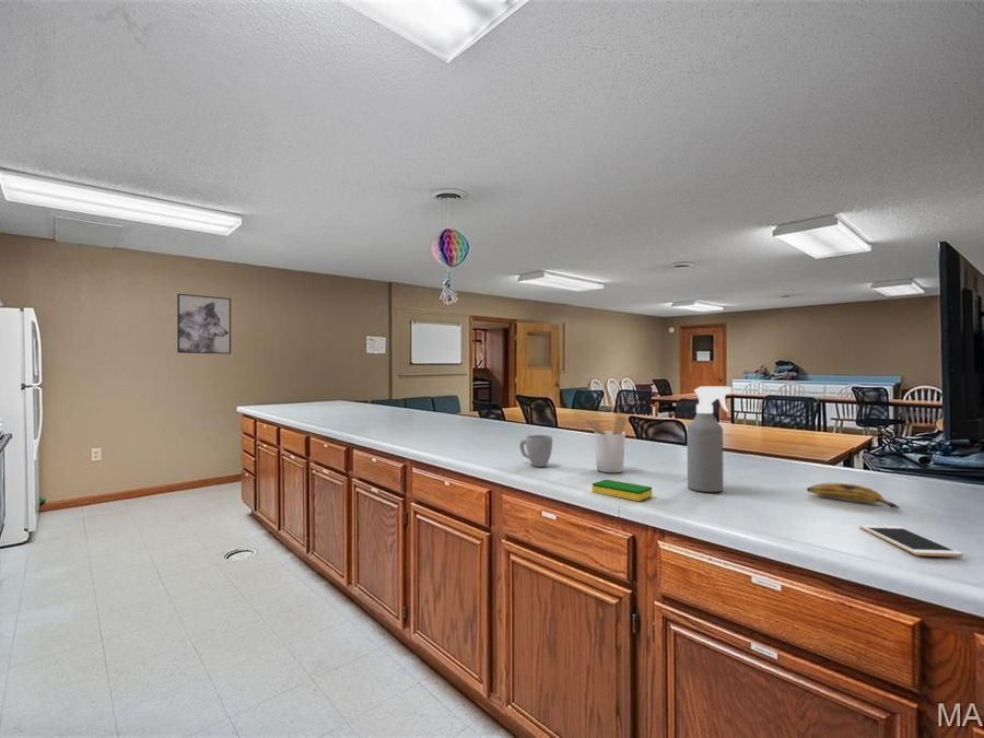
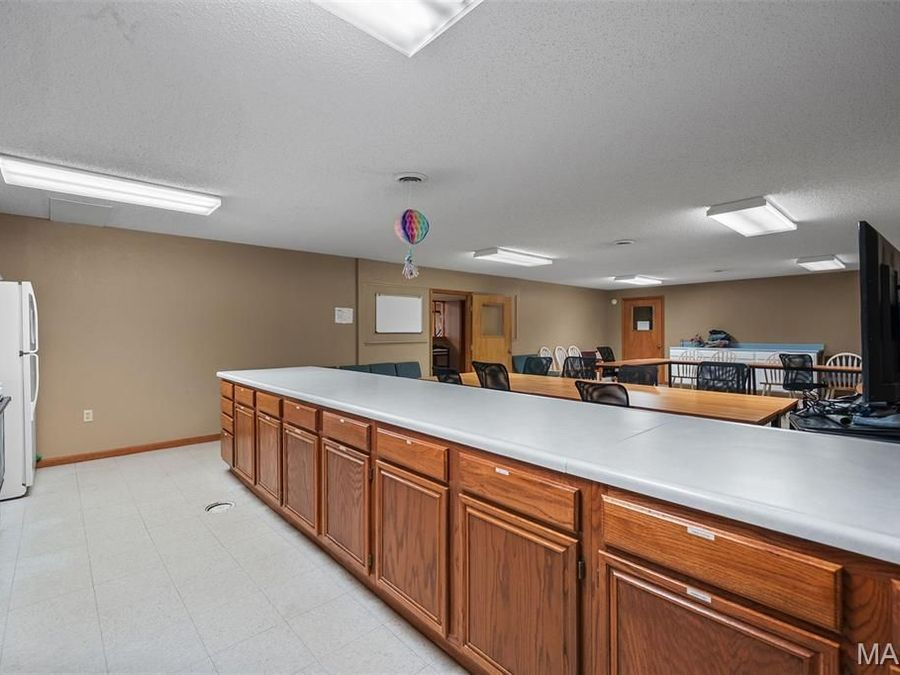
- dish sponge [591,479,653,502]
- utensil holder [583,414,628,473]
- spray bottle [686,385,733,493]
- cell phone [858,524,964,558]
- banana [806,481,902,509]
- wall art [176,293,232,355]
- mug [518,434,553,468]
